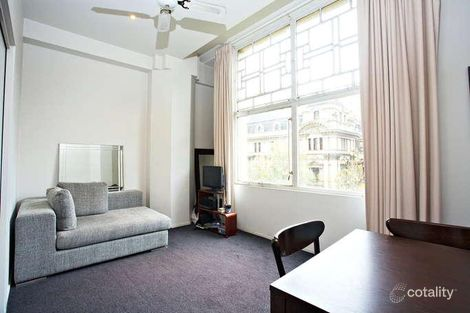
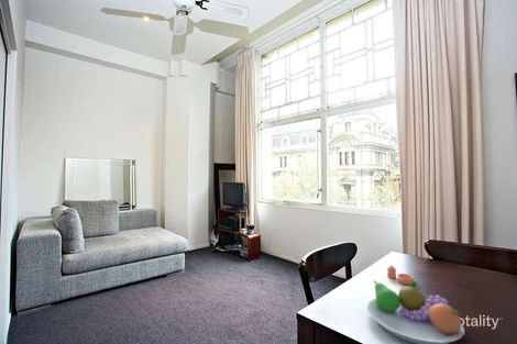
+ salt and pepper shaker set [386,264,415,286]
+ fruit bowl [366,279,465,344]
